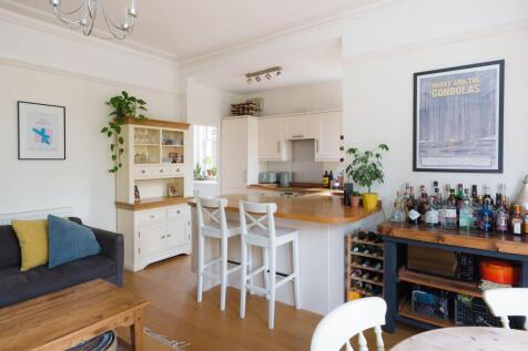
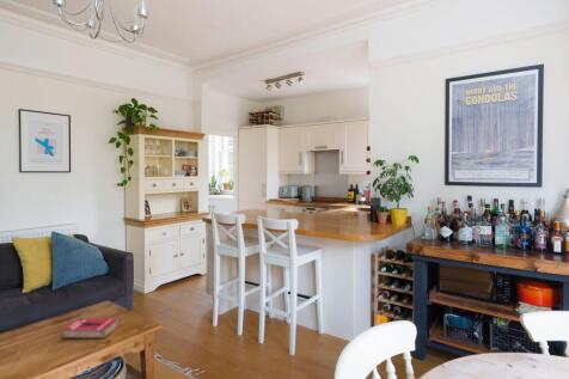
+ book [60,317,121,340]
